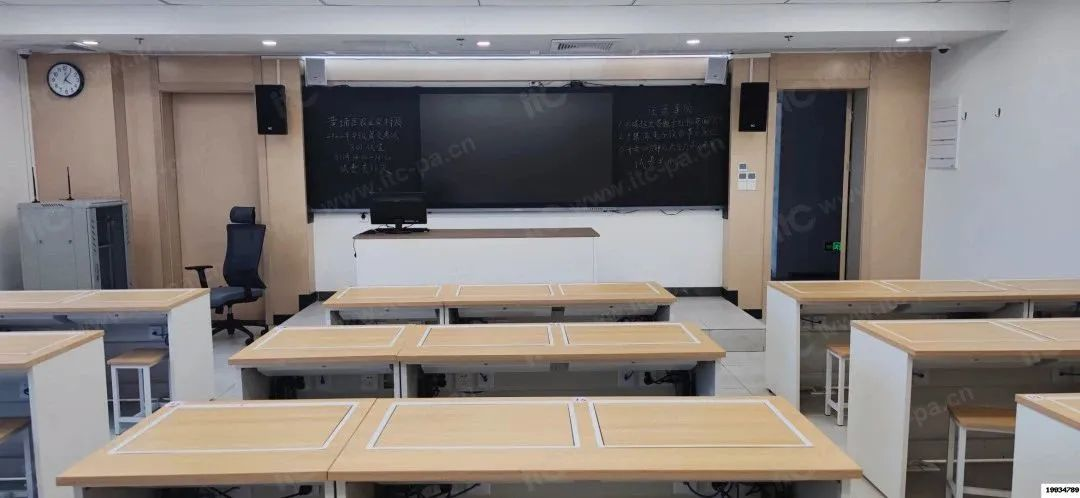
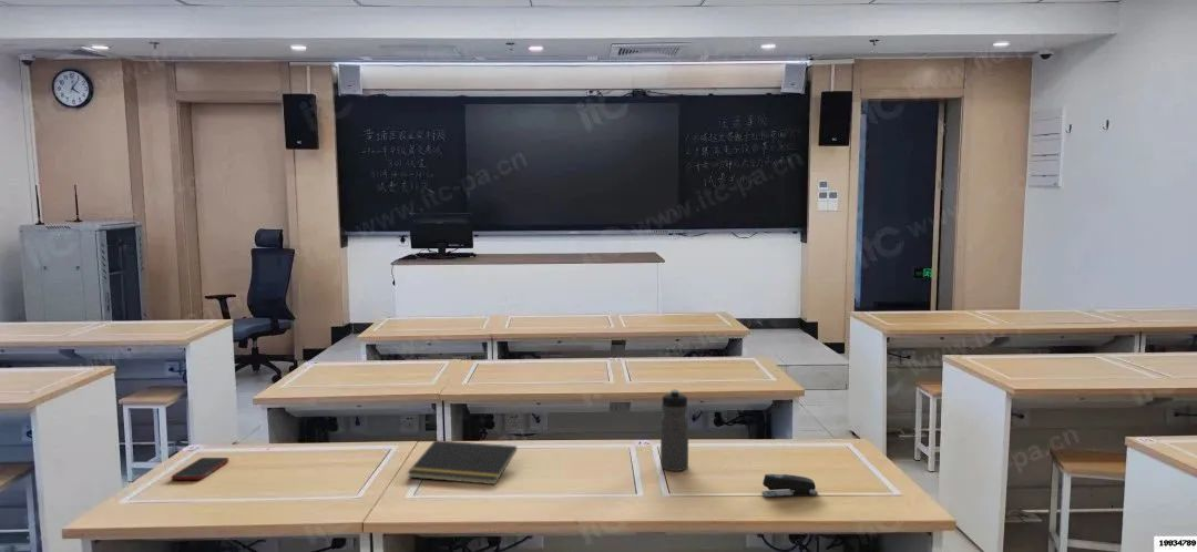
+ stapler [760,473,819,498]
+ notepad [407,439,518,485]
+ water bottle [659,389,689,472]
+ cell phone [171,457,229,481]
